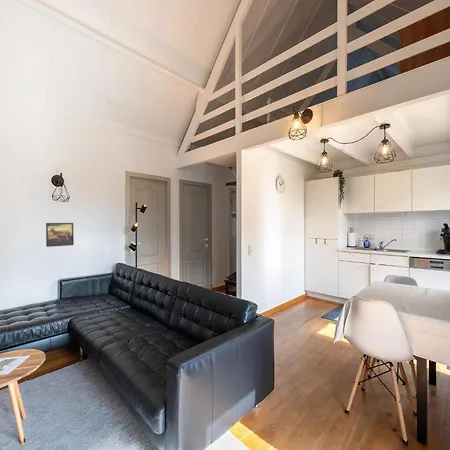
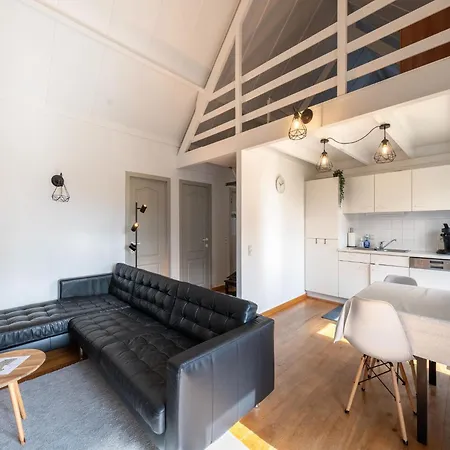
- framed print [45,222,75,248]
